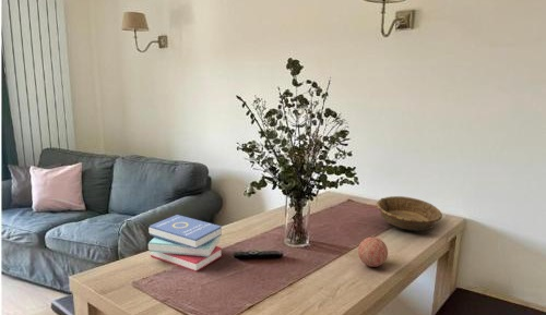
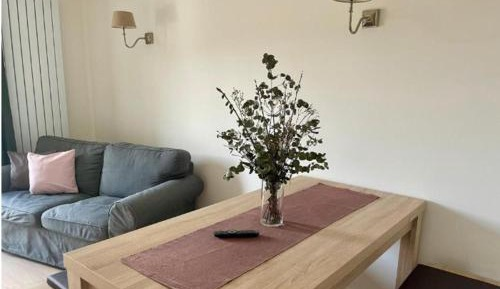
- book [147,214,223,272]
- decorative bowl [376,195,443,232]
- decorative ball [357,237,389,268]
